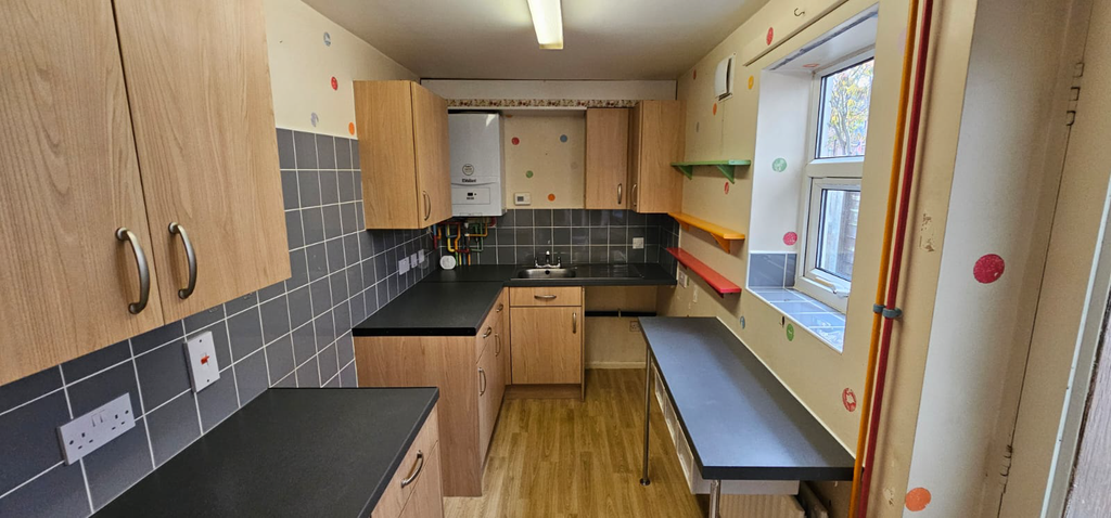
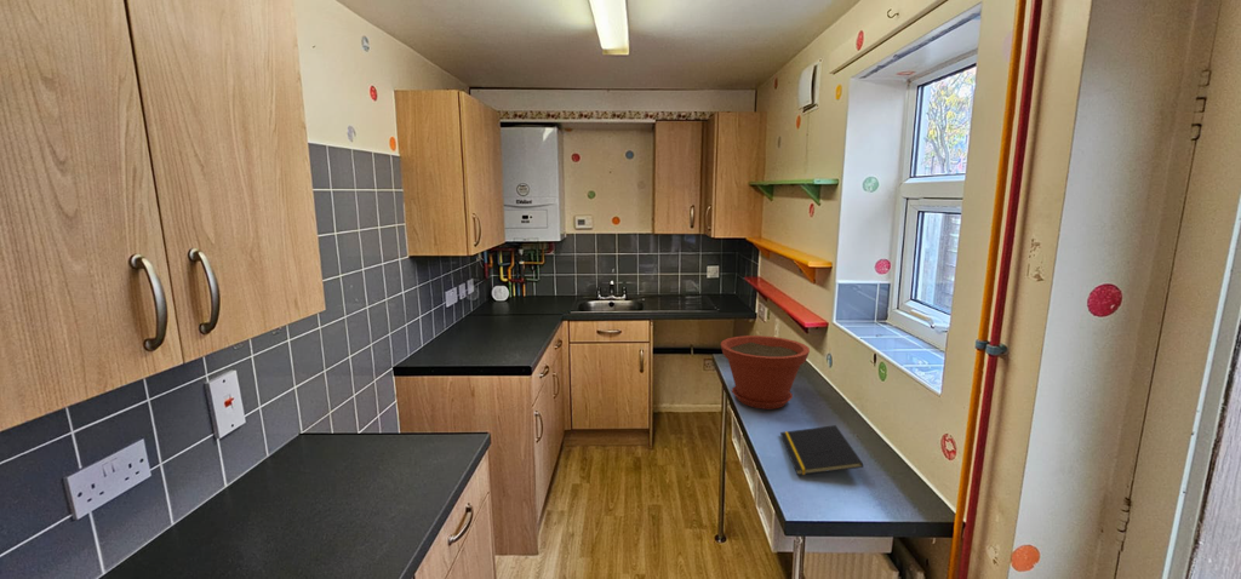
+ plant pot [720,334,811,411]
+ notepad [779,424,864,476]
